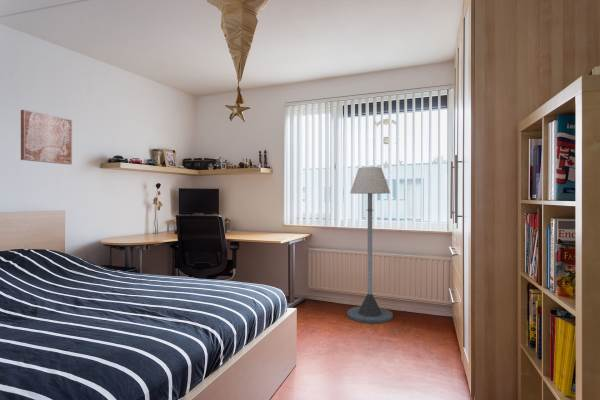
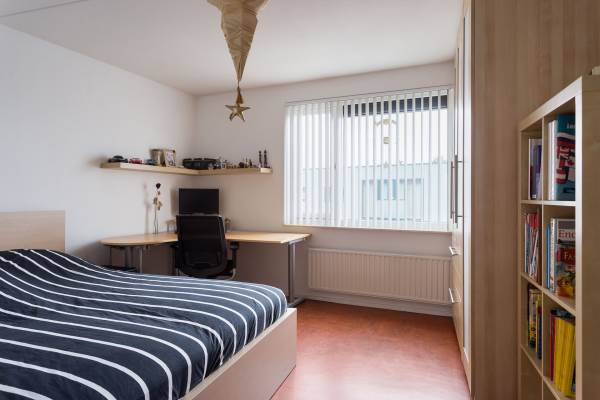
- floor lamp [346,166,394,324]
- wall art [20,109,73,165]
